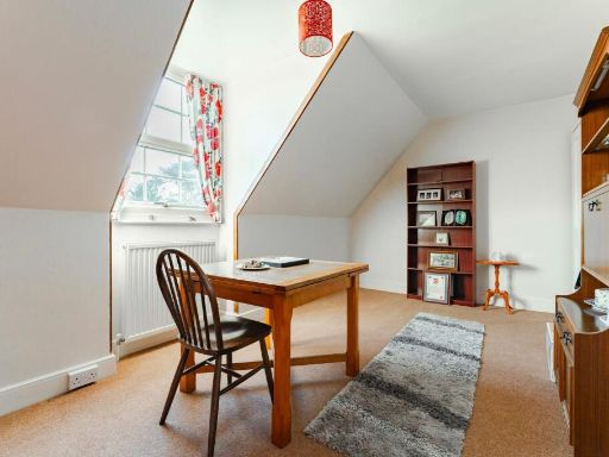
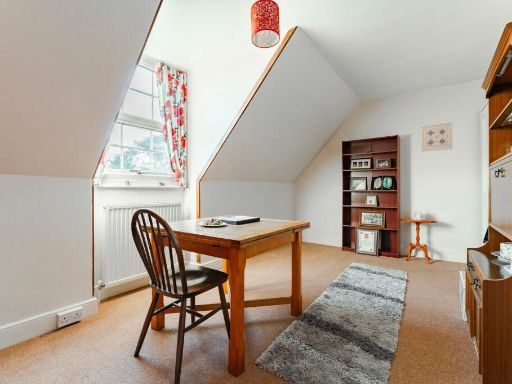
+ wall art [420,121,454,152]
